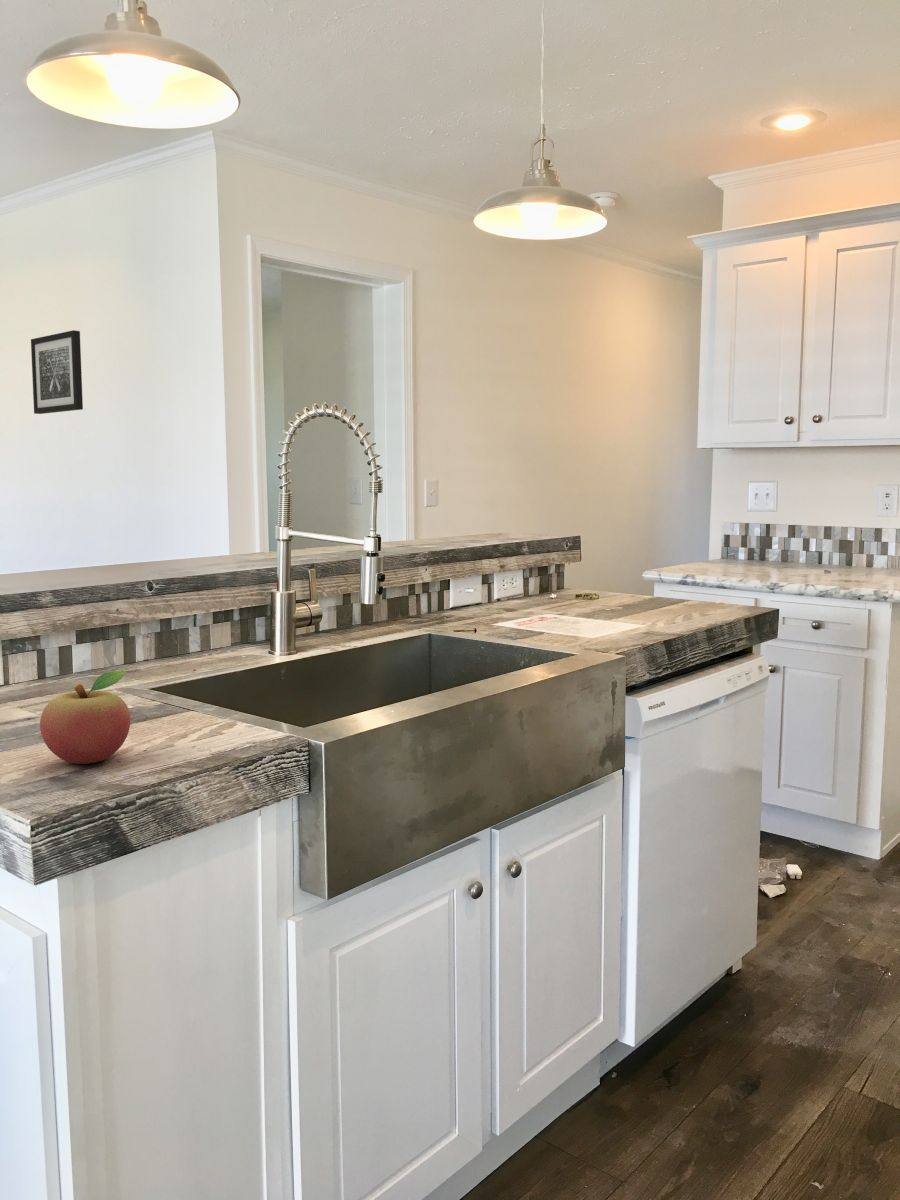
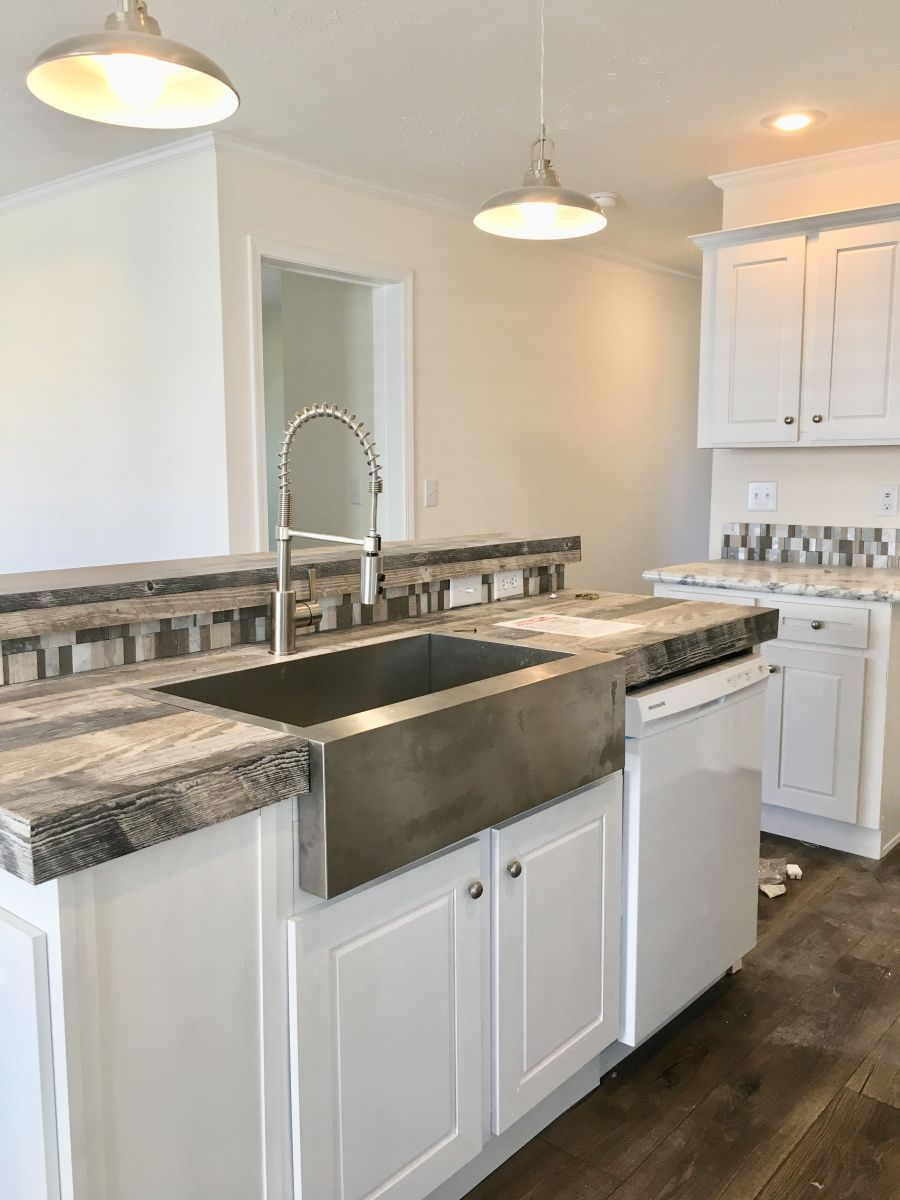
- wall art [30,329,84,415]
- fruit [39,670,132,765]
